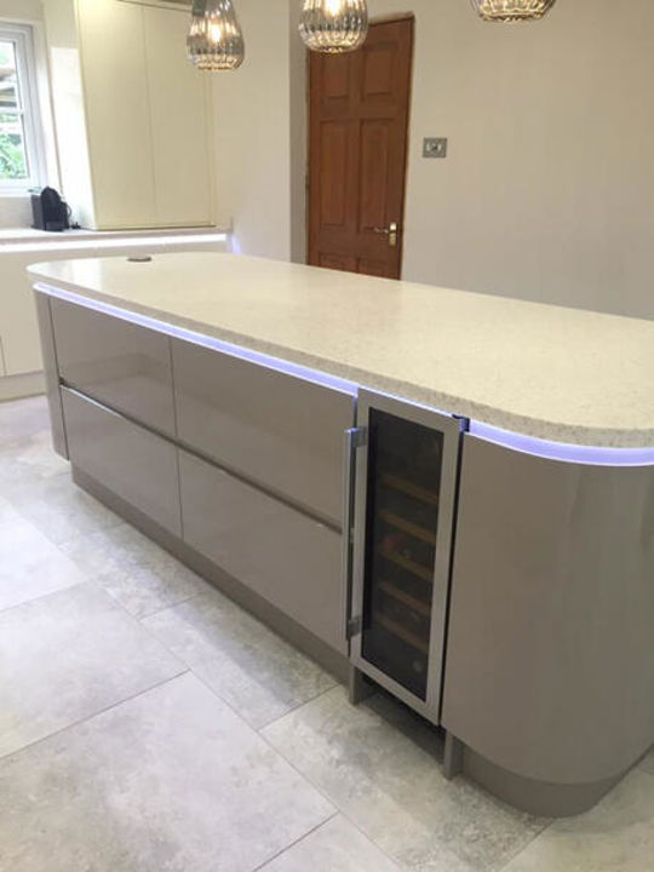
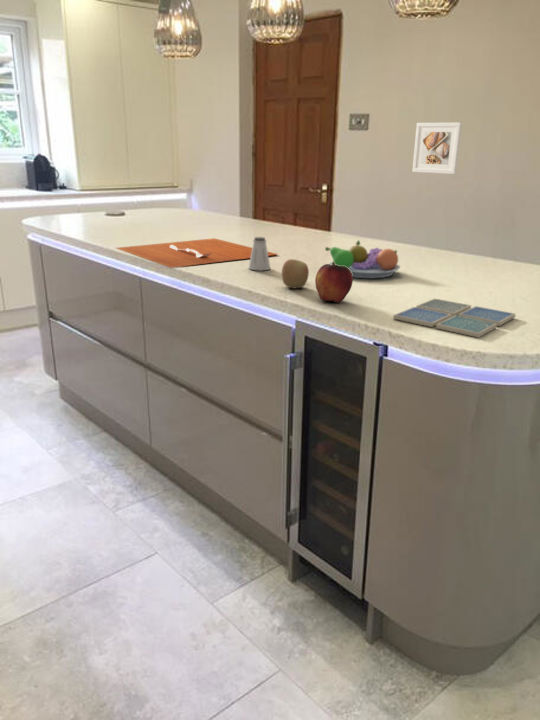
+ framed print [411,121,463,175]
+ drink coaster [392,297,517,339]
+ saltshaker [248,236,271,271]
+ fruit bowl [324,239,401,279]
+ apple [281,258,310,289]
+ fruit [314,262,354,304]
+ cutting board [115,237,279,269]
